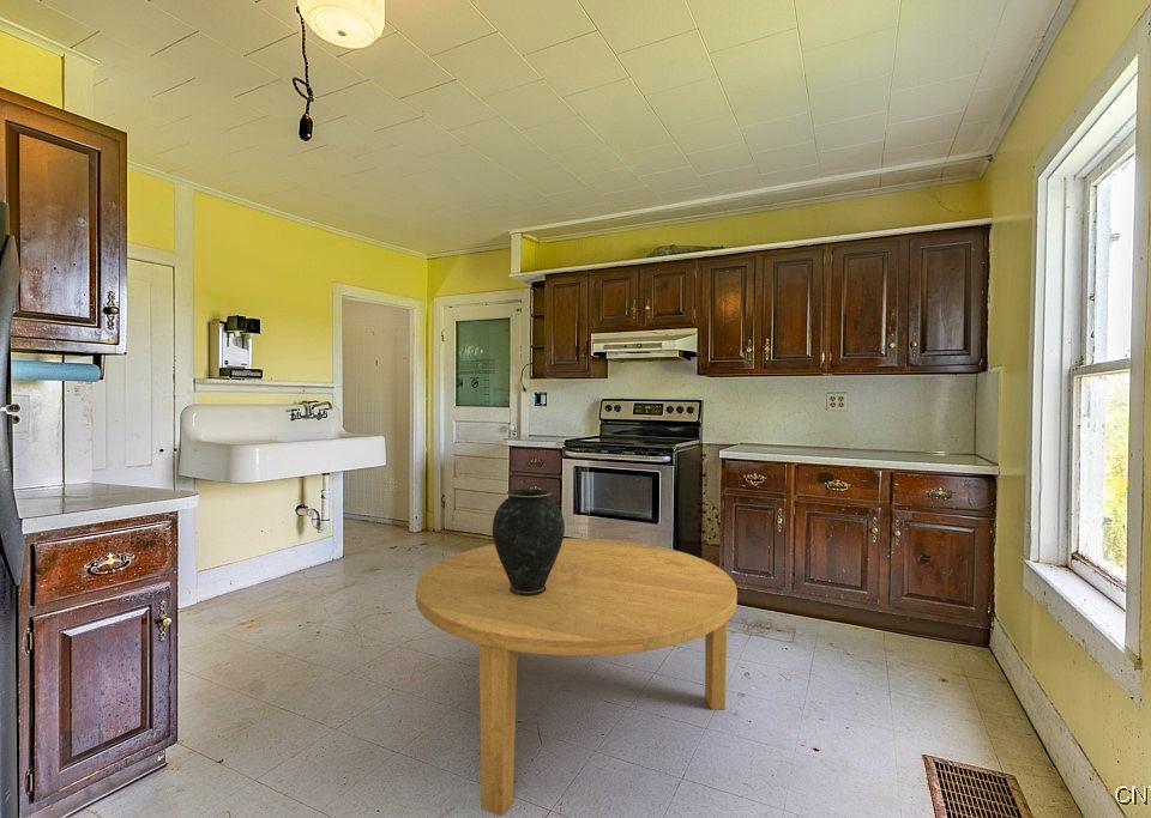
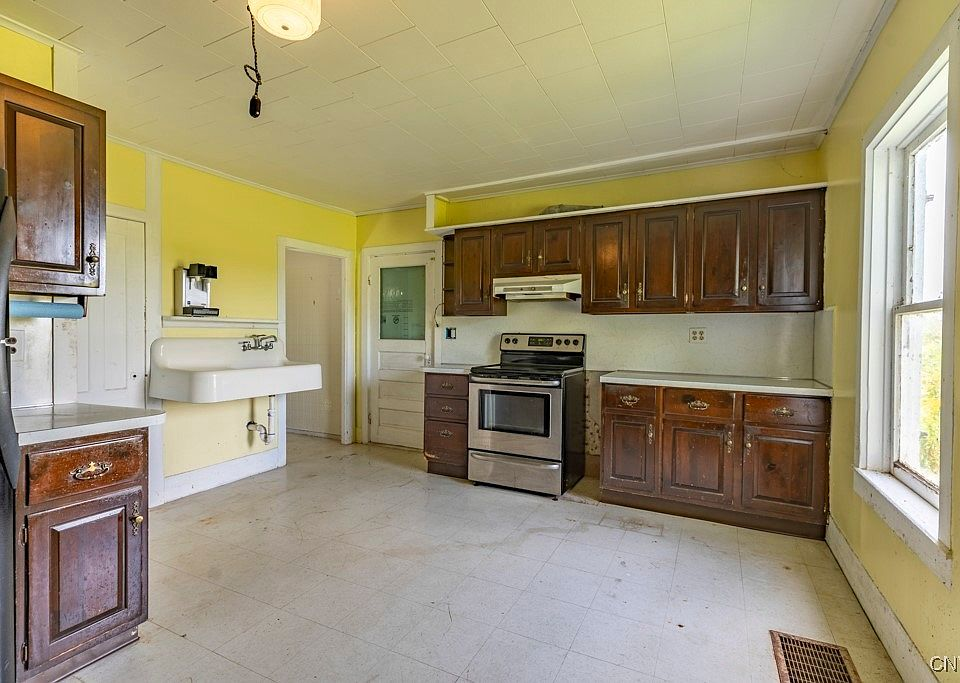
- vase [492,487,566,595]
- dining table [415,537,739,817]
